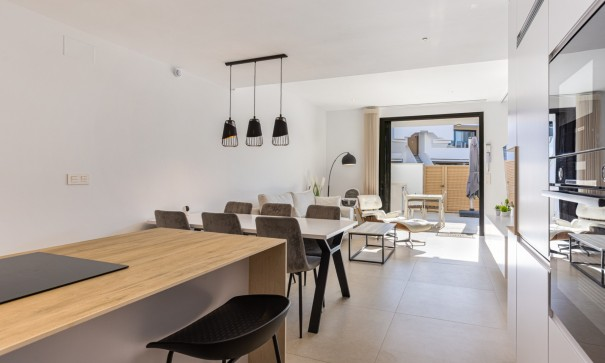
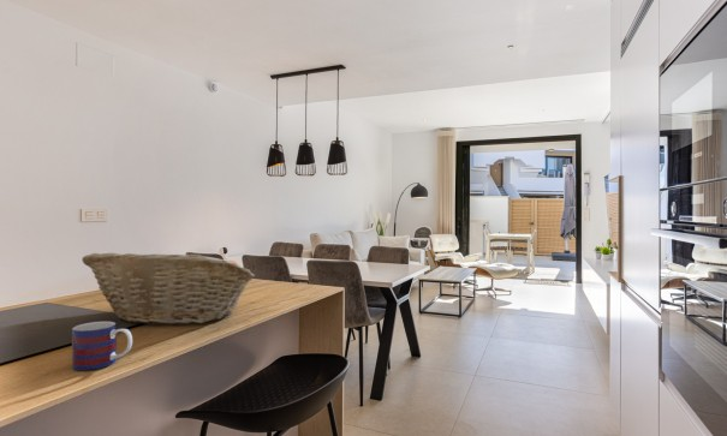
+ mug [71,321,133,371]
+ fruit basket [81,252,256,327]
